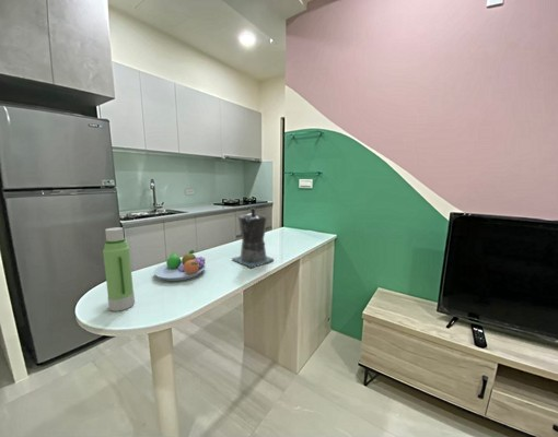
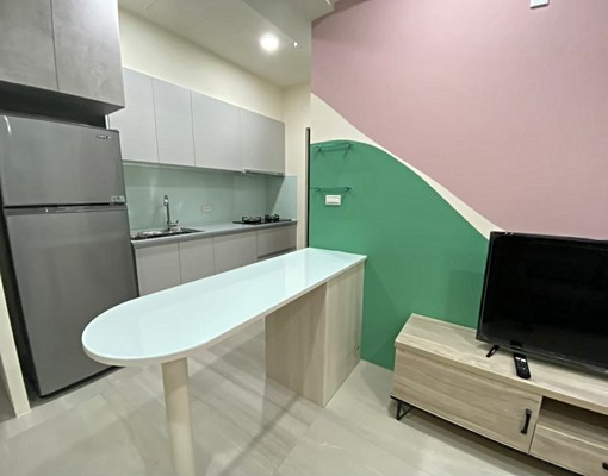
- coffee maker [231,206,275,269]
- water bottle [102,226,136,312]
- fruit bowl [153,249,207,282]
